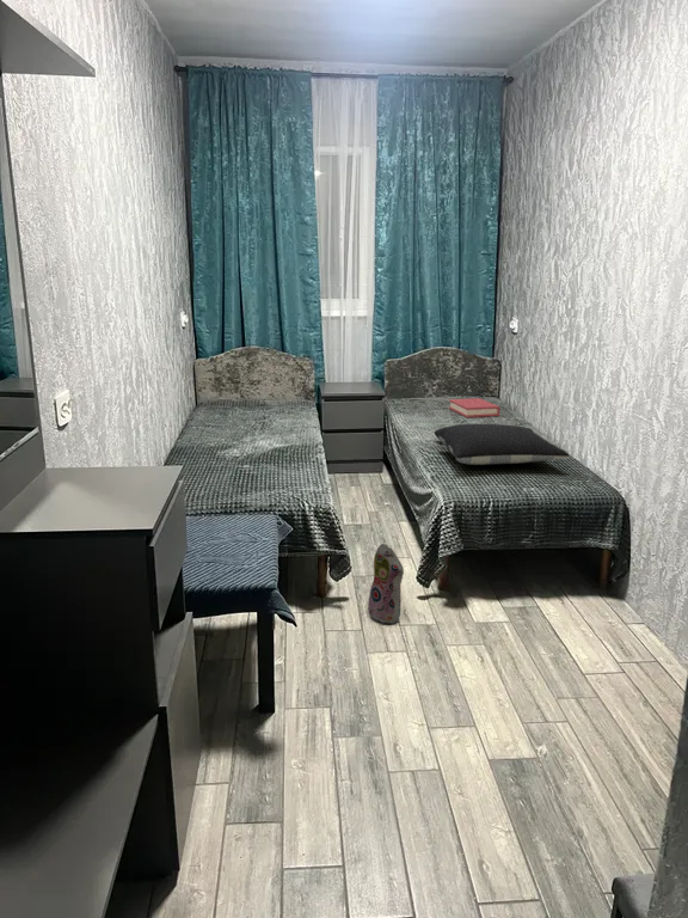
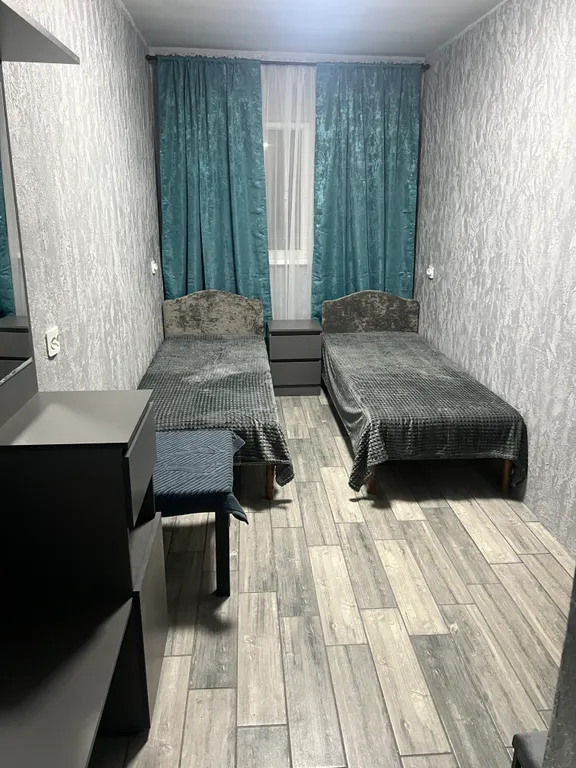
- plush toy [367,543,405,625]
- pillow [434,423,570,466]
- hardback book [448,397,500,418]
